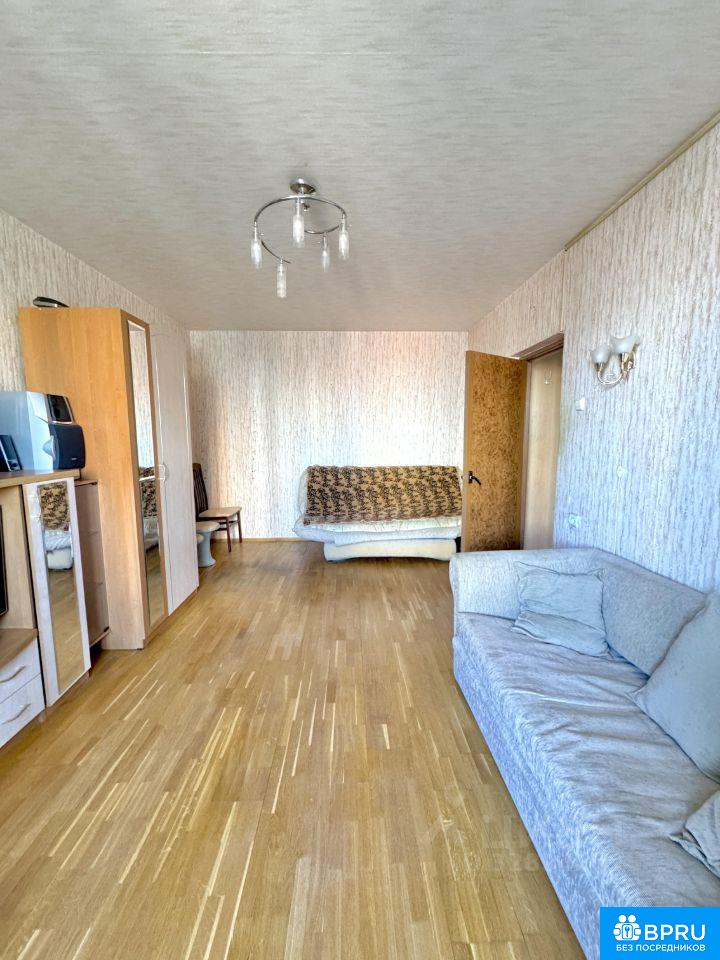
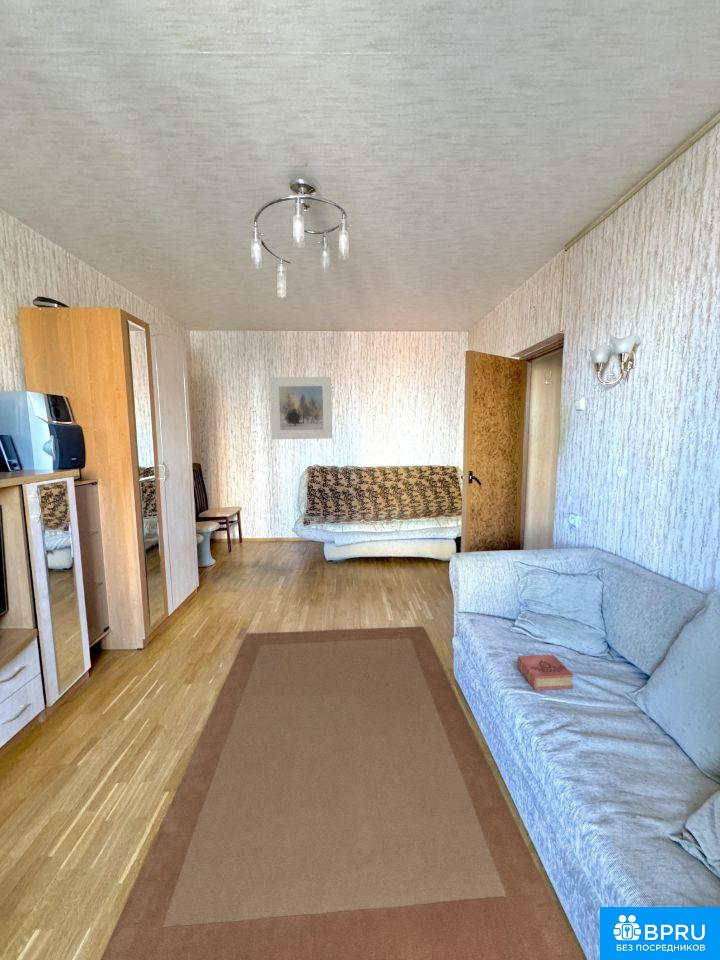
+ rug [100,626,582,960]
+ book [516,654,575,691]
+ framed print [269,376,333,440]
